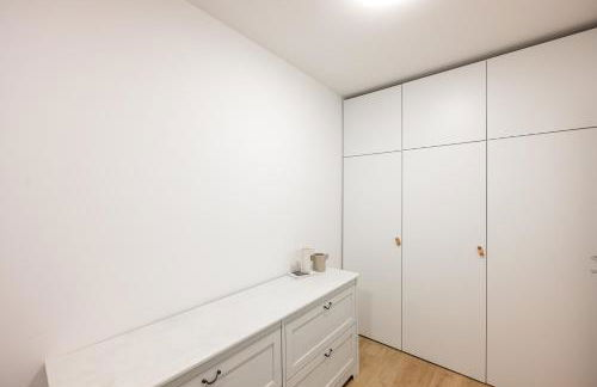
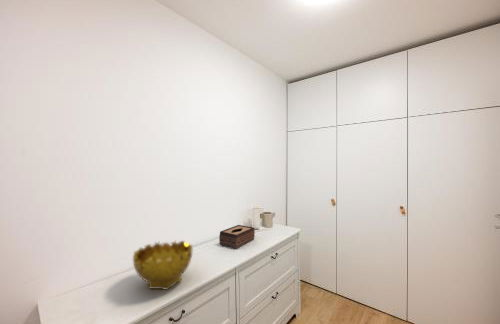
+ tissue box [218,224,256,250]
+ decorative bowl [132,240,194,291]
